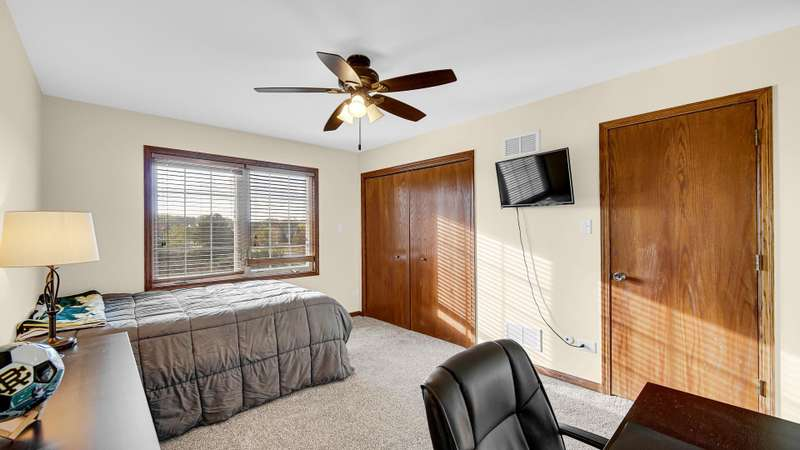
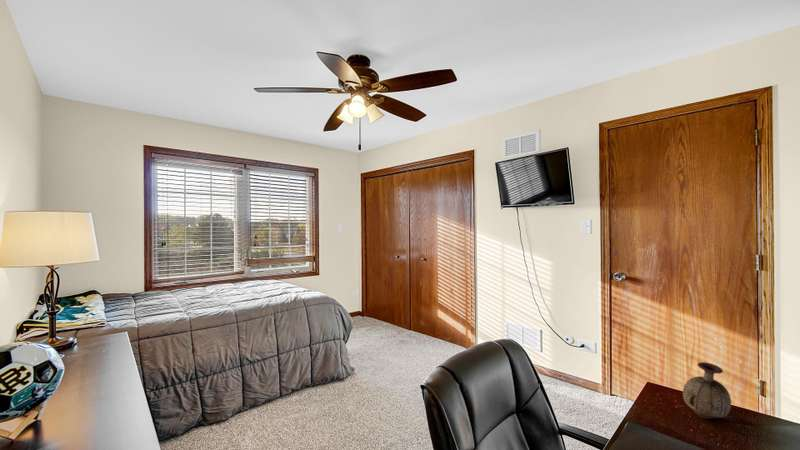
+ vase [682,361,732,420]
